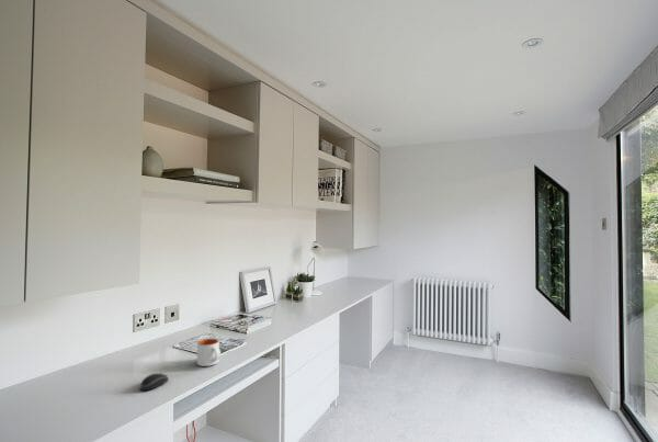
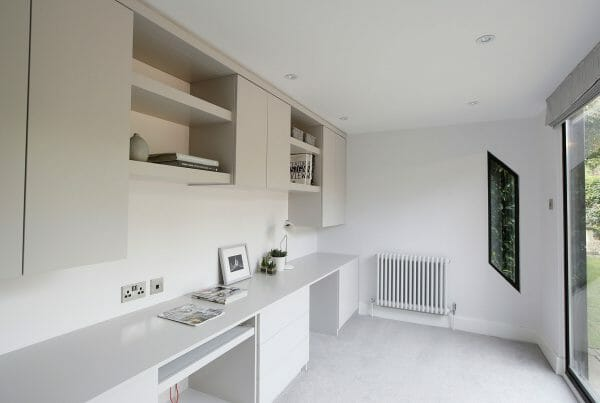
- computer mouse [139,372,169,392]
- mug [196,338,222,367]
